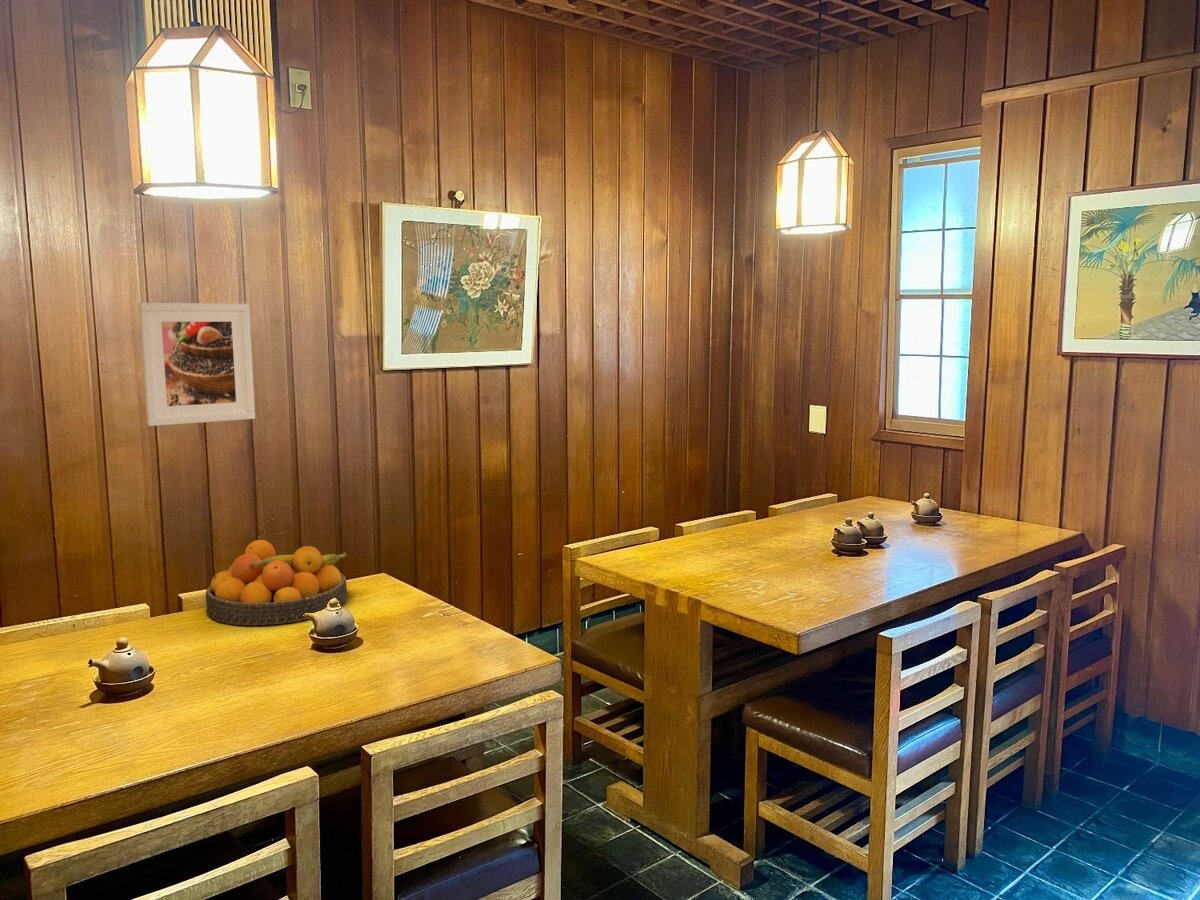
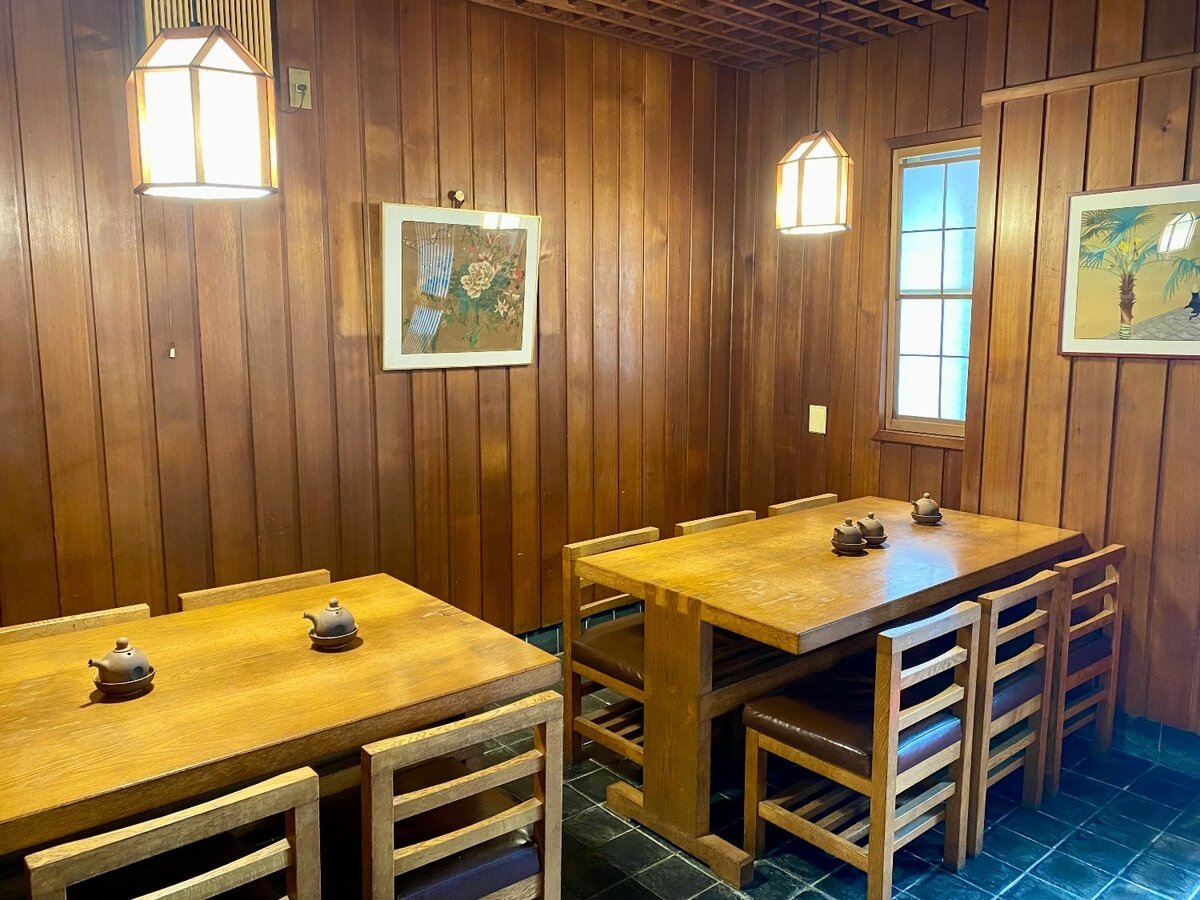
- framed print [138,302,256,427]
- fruit bowl [205,539,348,626]
